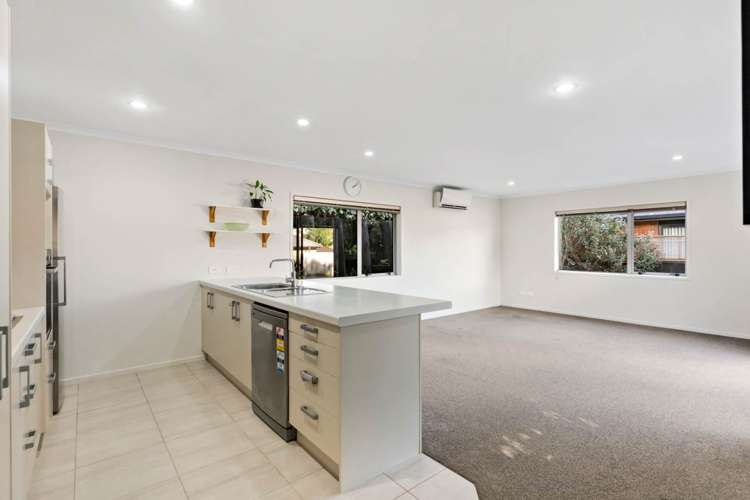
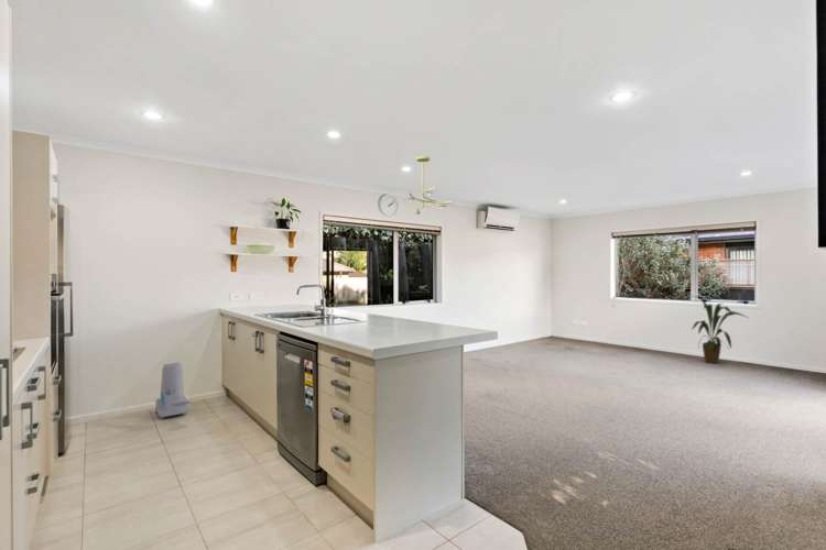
+ vacuum cleaner [154,361,192,420]
+ house plant [691,295,749,364]
+ ceiling light fixture [407,155,455,218]
